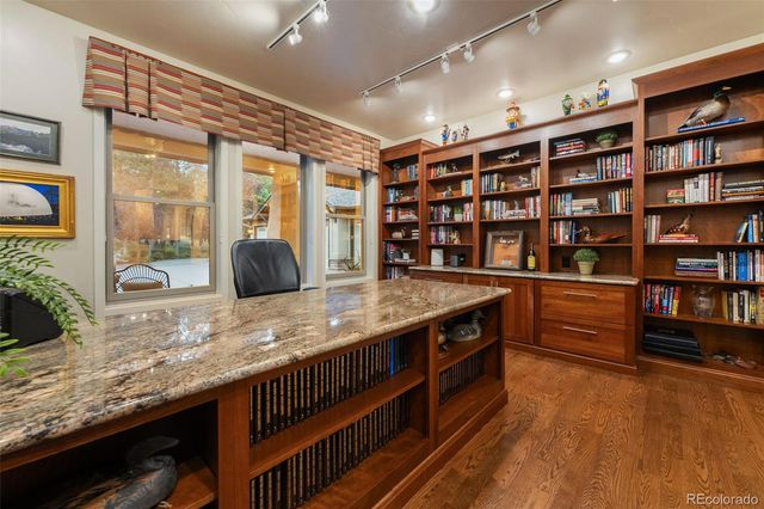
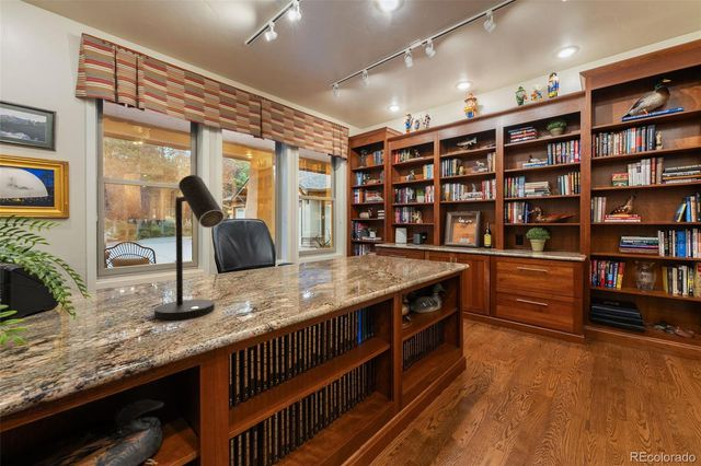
+ desk lamp [153,174,226,321]
